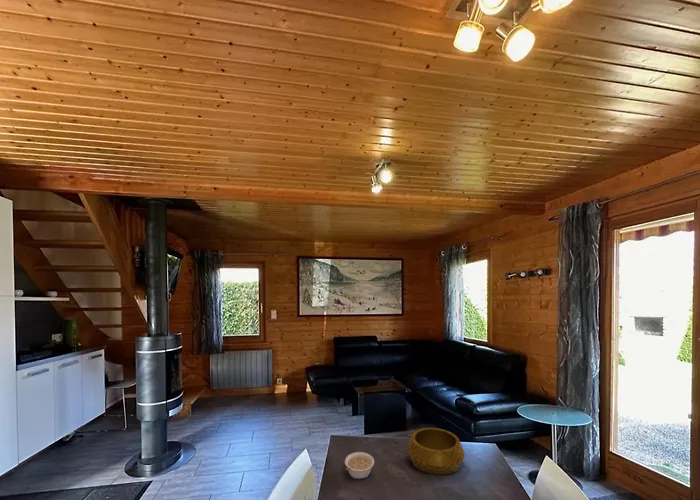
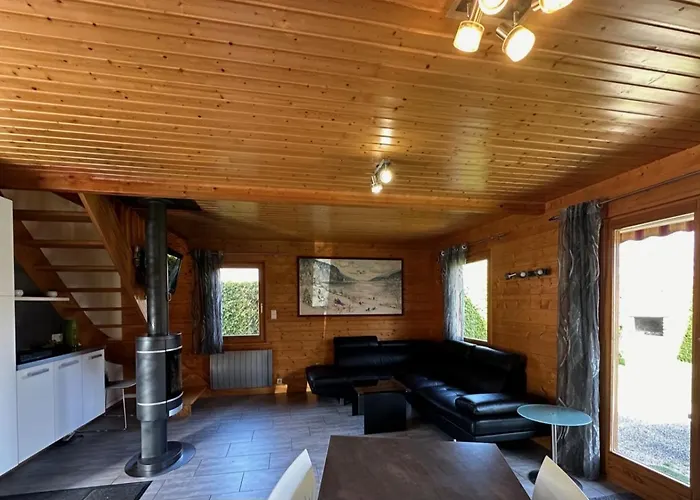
- legume [344,451,375,480]
- decorative bowl [406,427,466,475]
